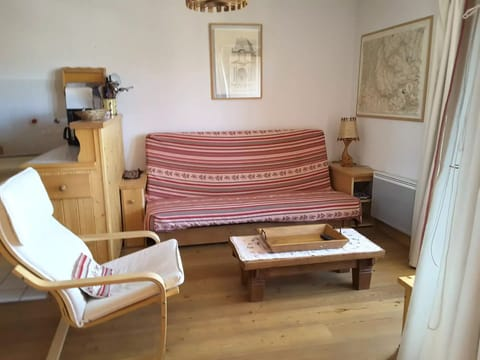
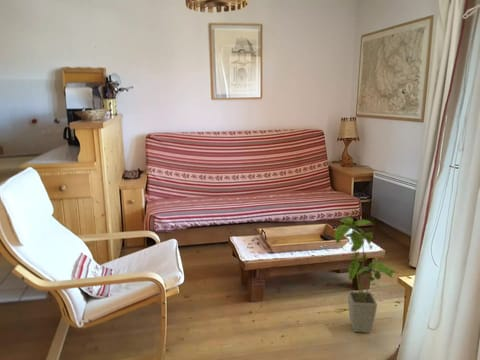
+ house plant [334,216,399,334]
